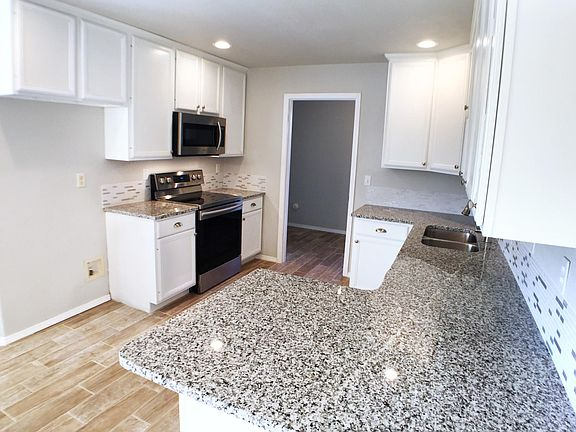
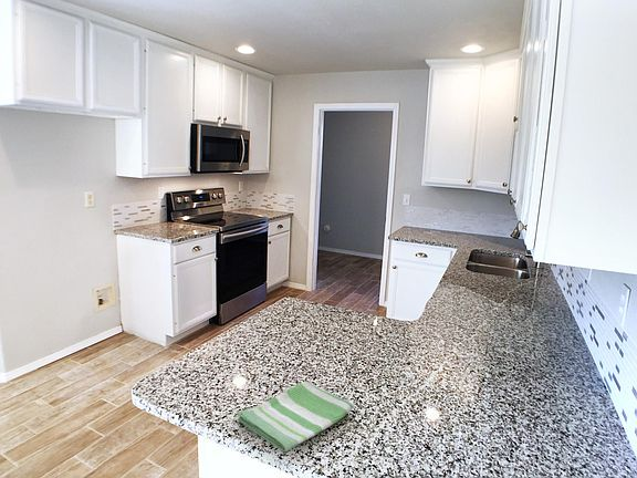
+ dish towel [236,381,355,453]
